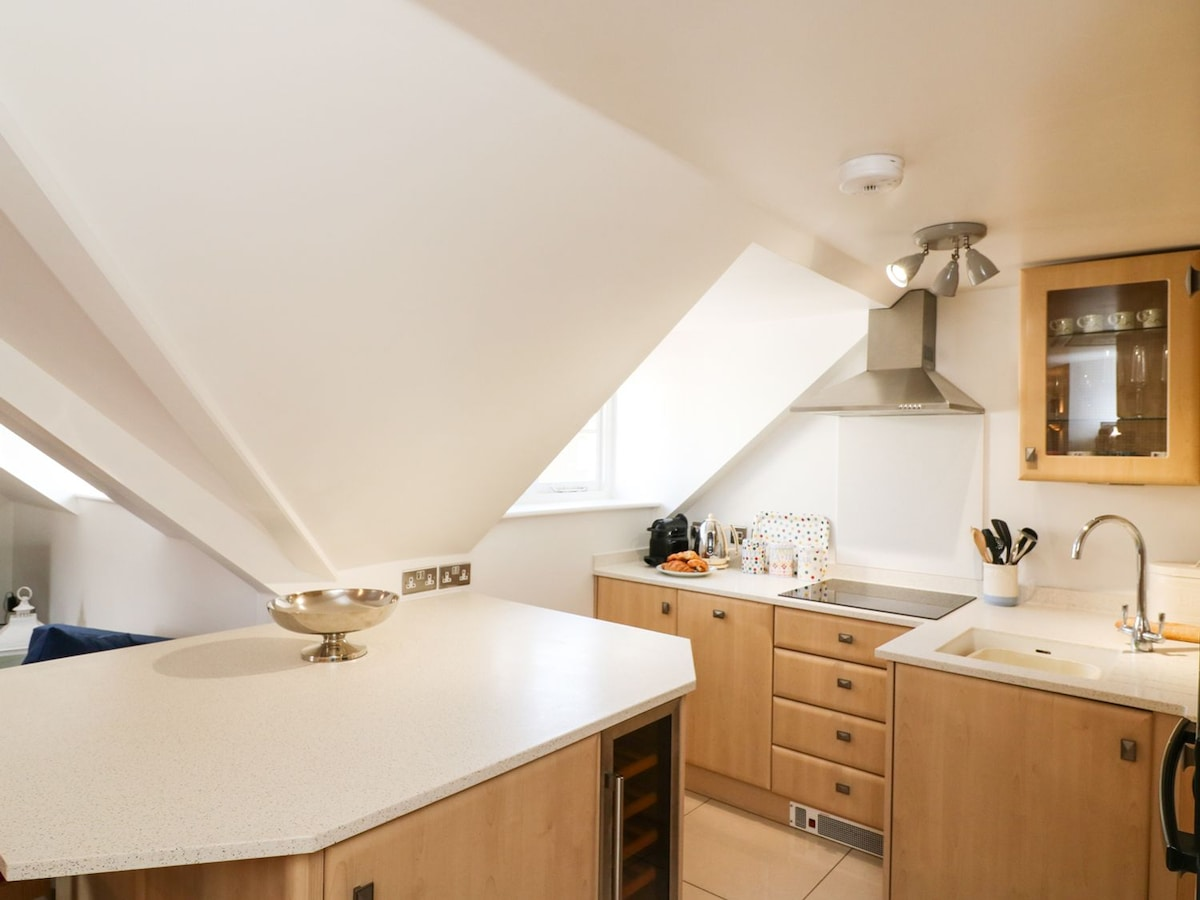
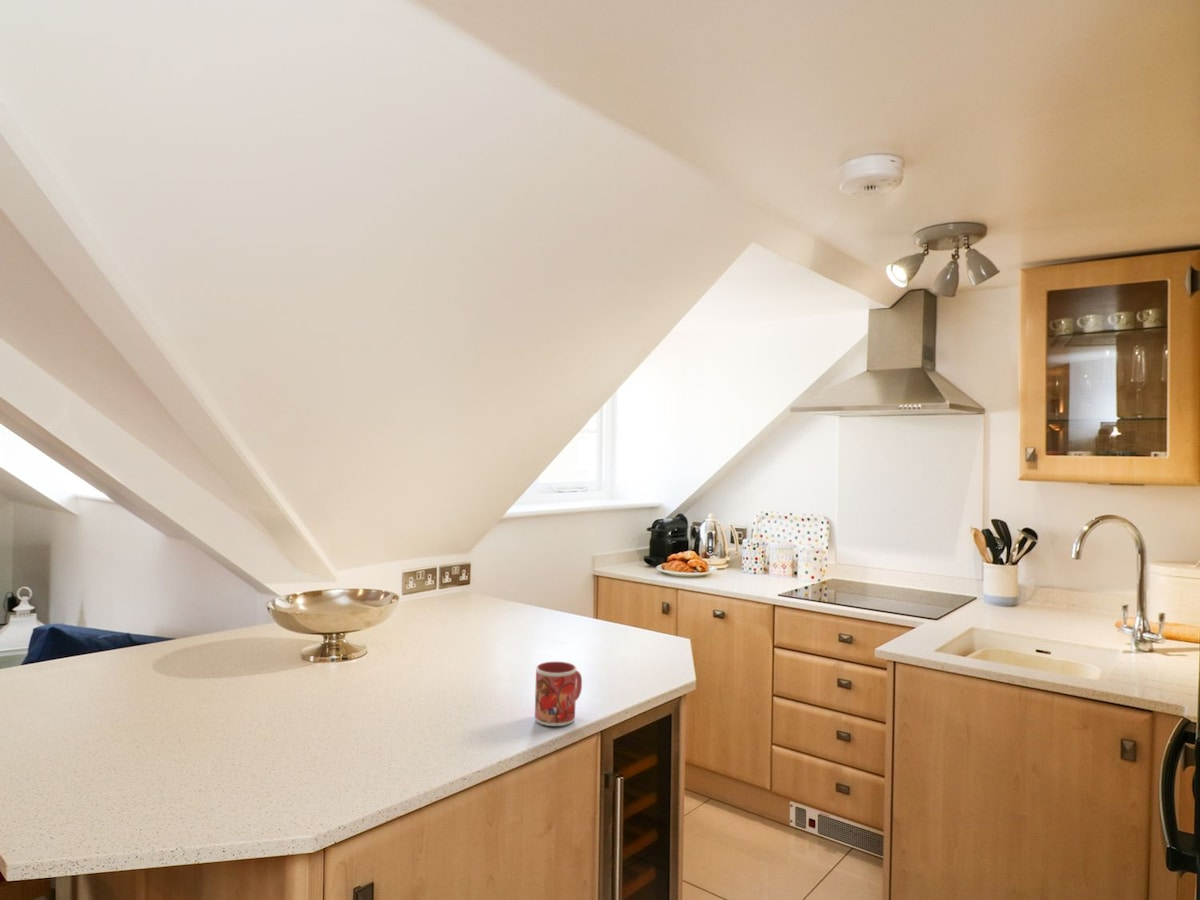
+ mug [534,661,583,727]
